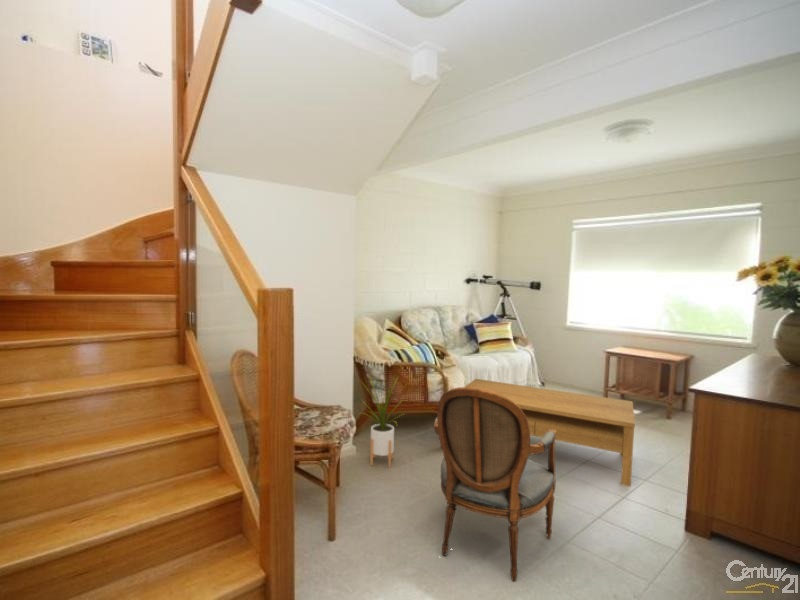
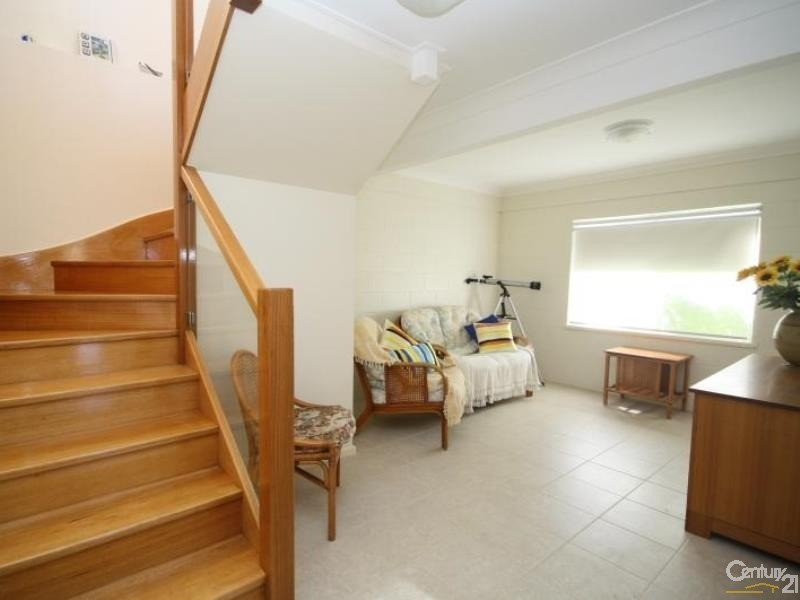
- coffee table [464,378,636,488]
- house plant [359,375,408,468]
- armchair [433,386,557,583]
